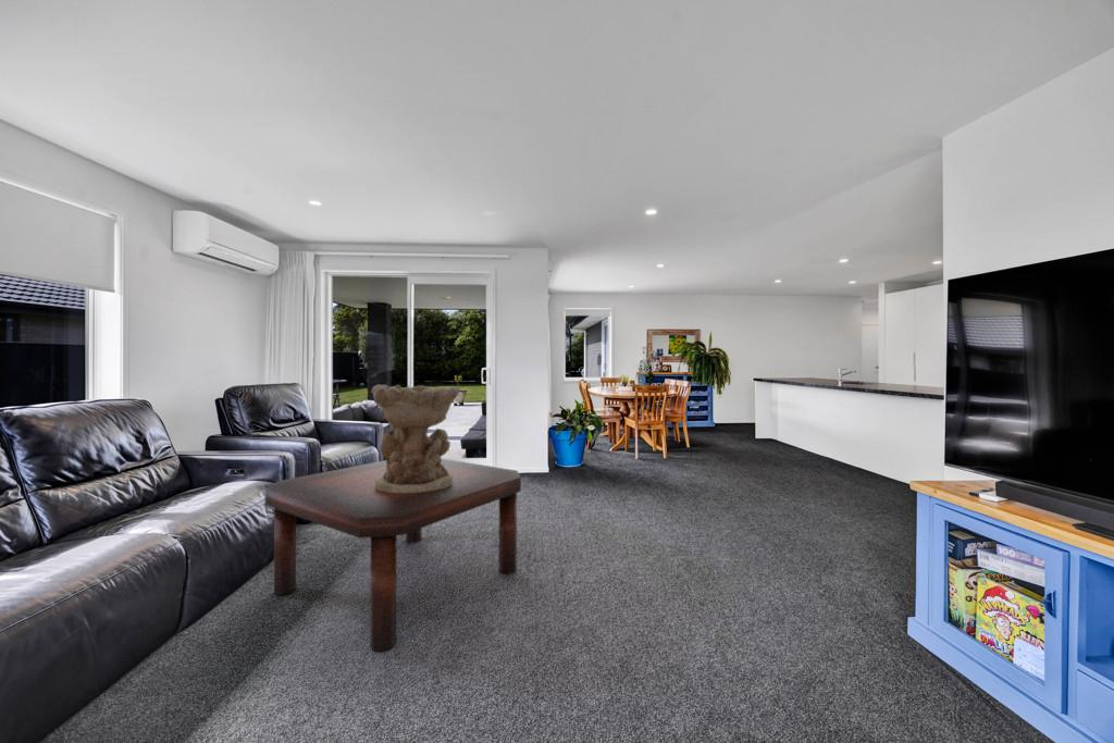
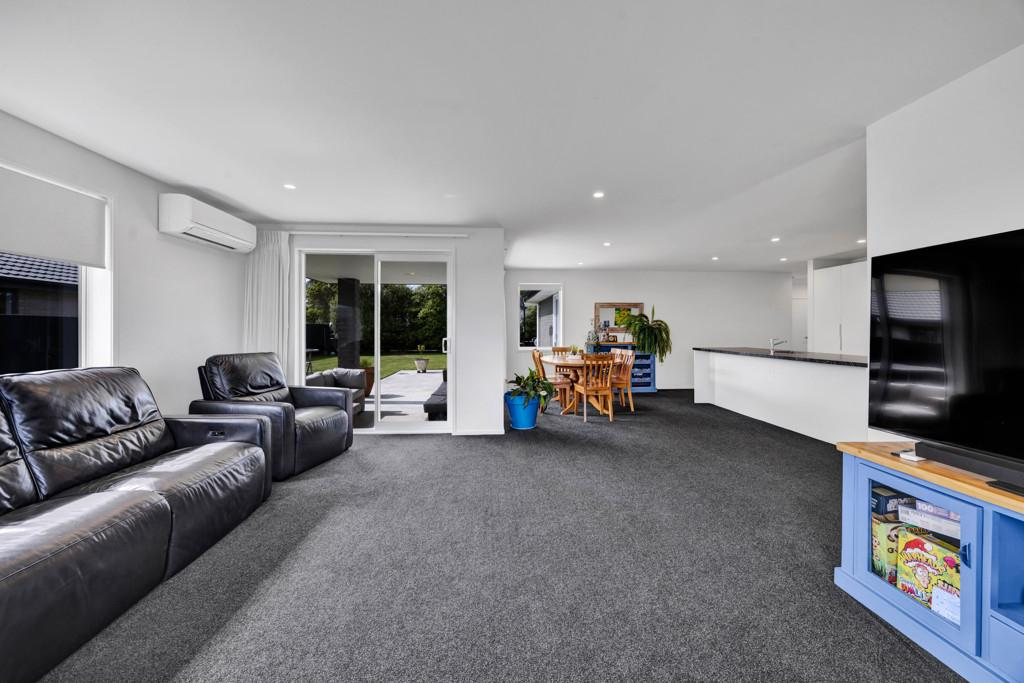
- decorative bowl [371,384,460,493]
- coffee table [264,457,522,653]
